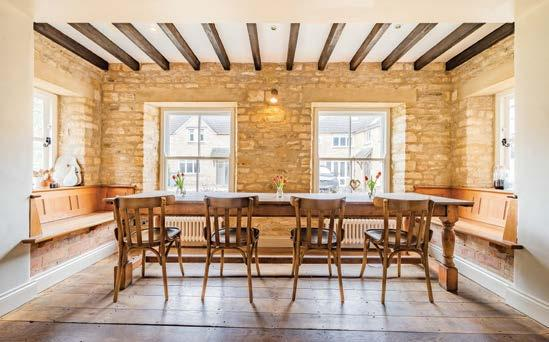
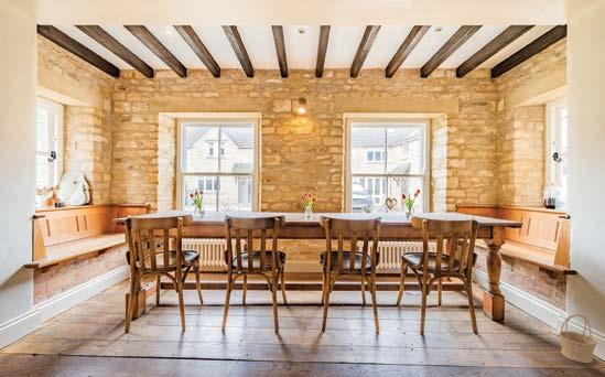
+ basket [558,313,598,364]
